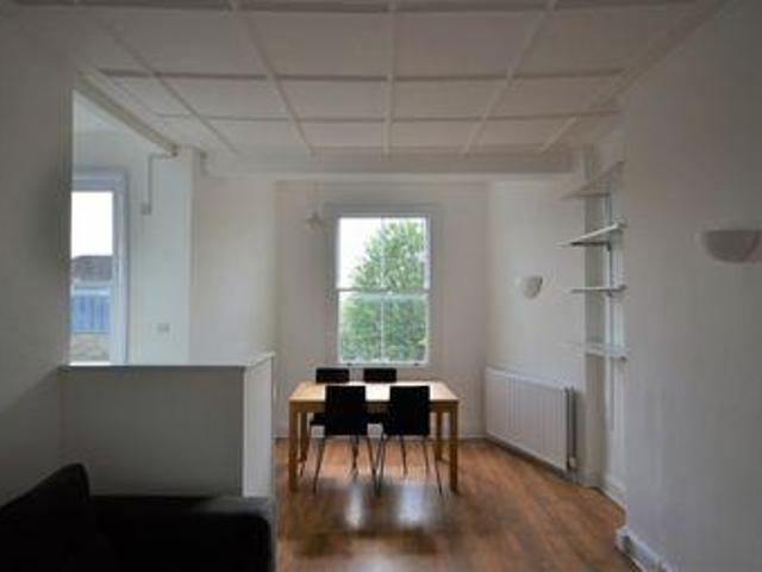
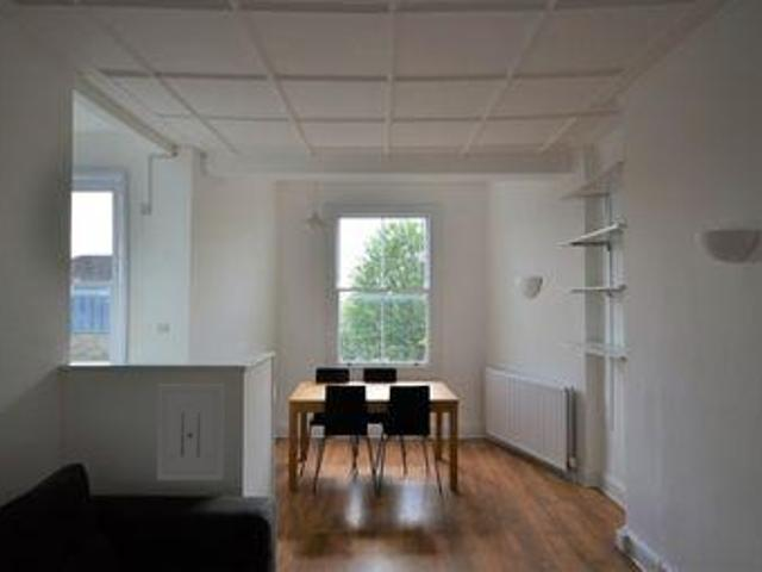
+ wall art [156,383,225,481]
